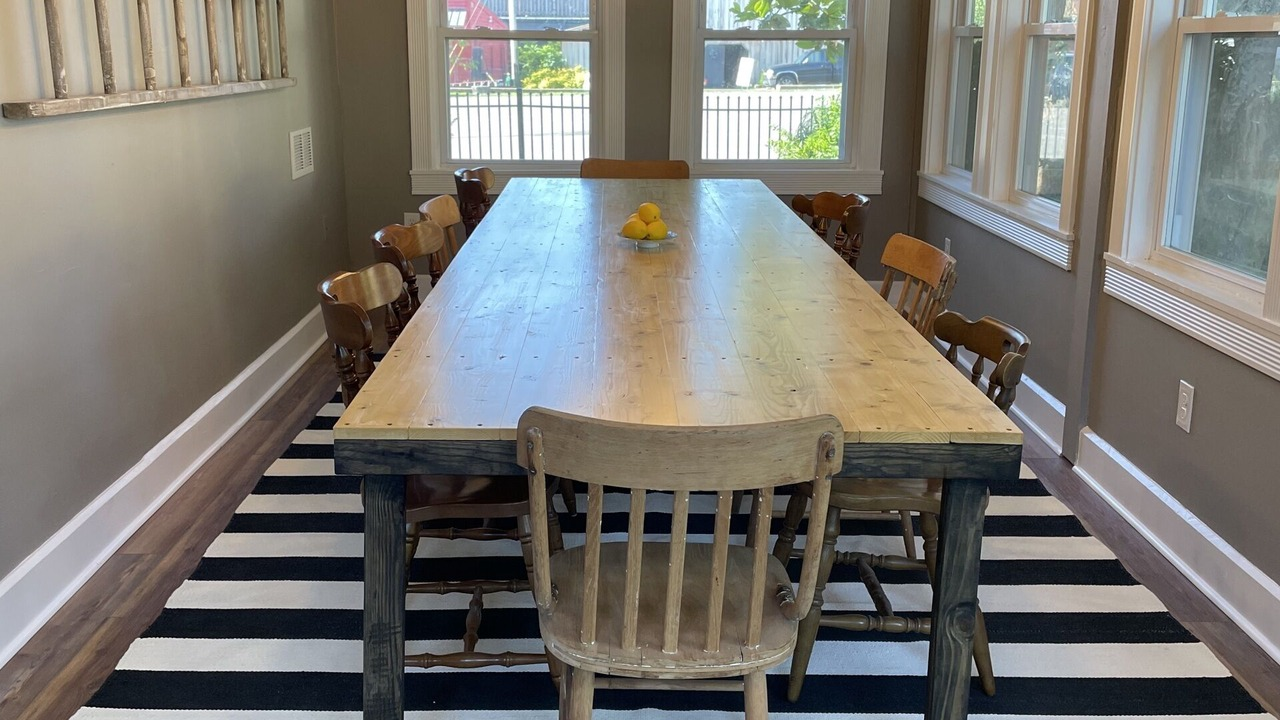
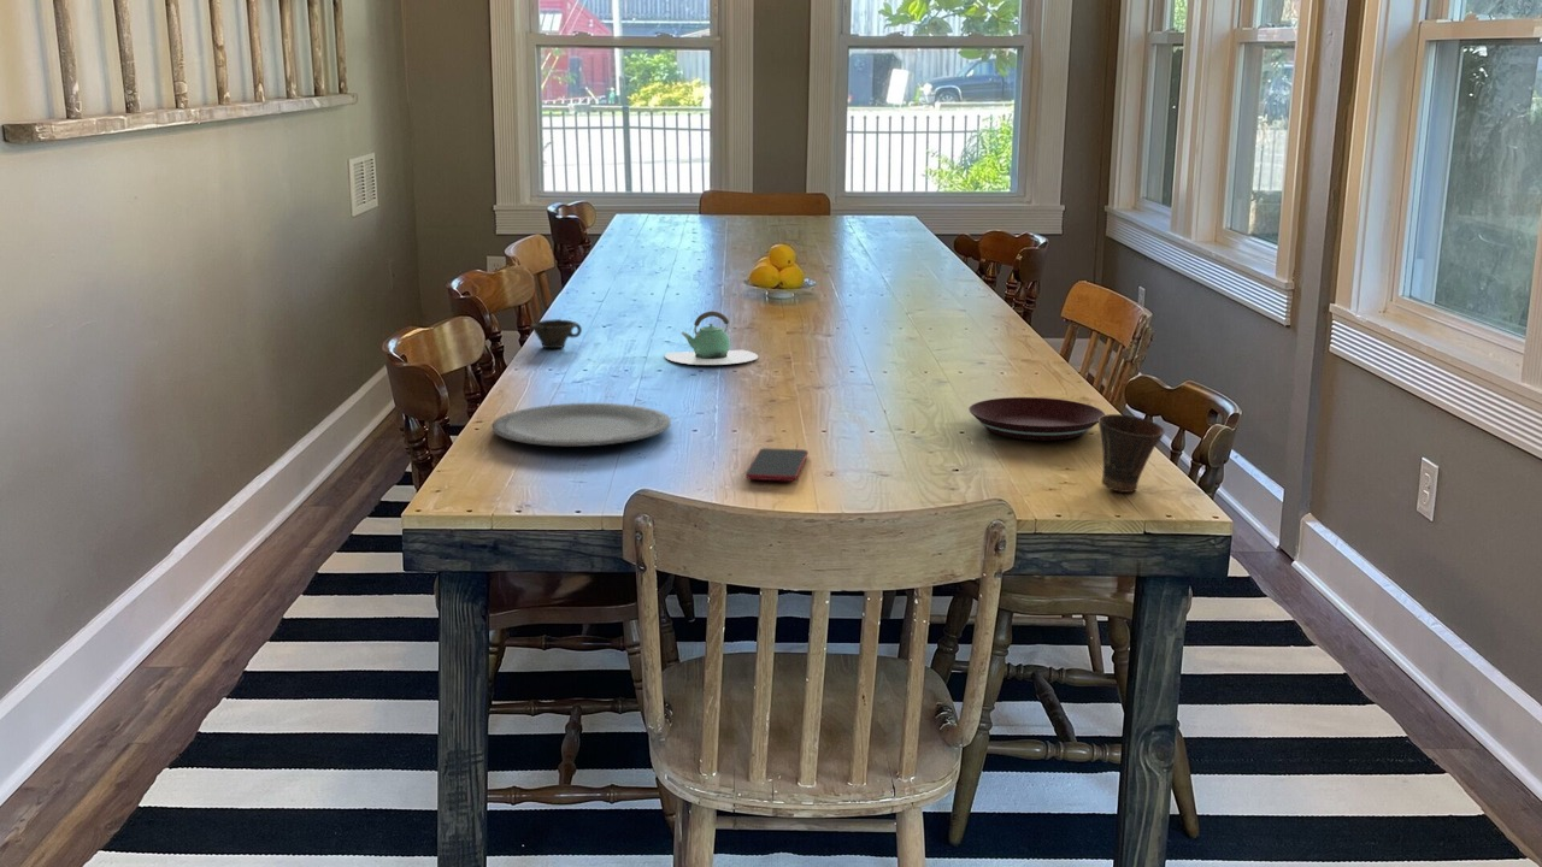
+ cup [1097,413,1166,494]
+ plate [969,396,1106,442]
+ plate [492,402,671,447]
+ cup [530,318,583,349]
+ smartphone [744,447,810,483]
+ teapot [664,311,759,366]
